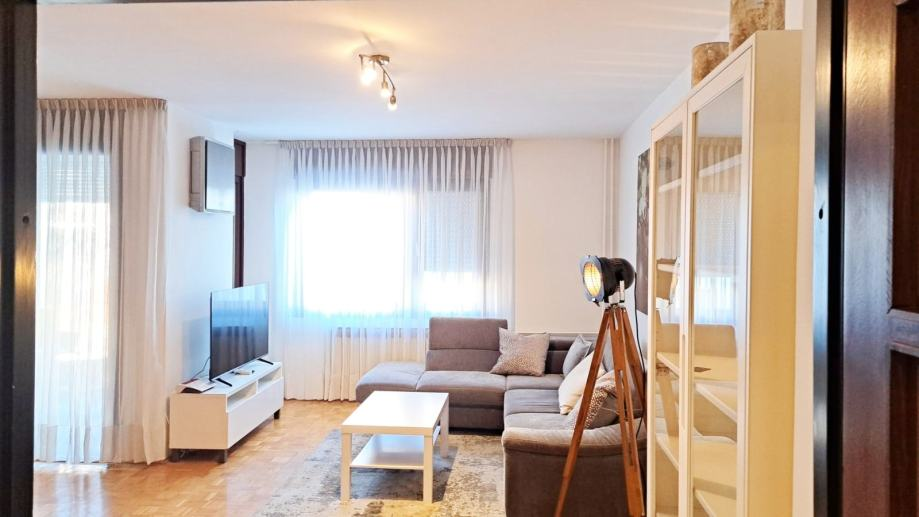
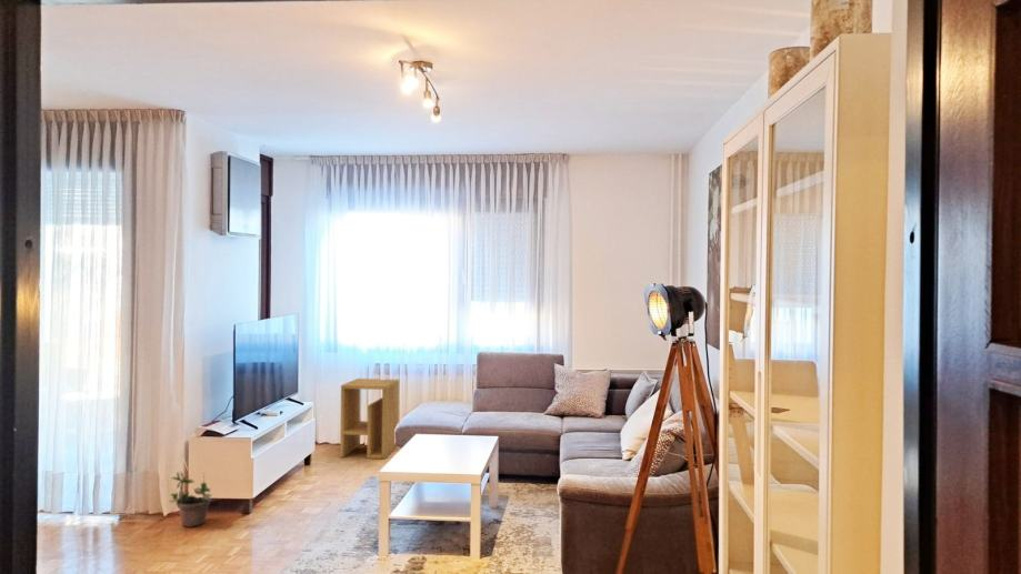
+ potted plant [168,471,212,528]
+ side table [339,377,400,460]
